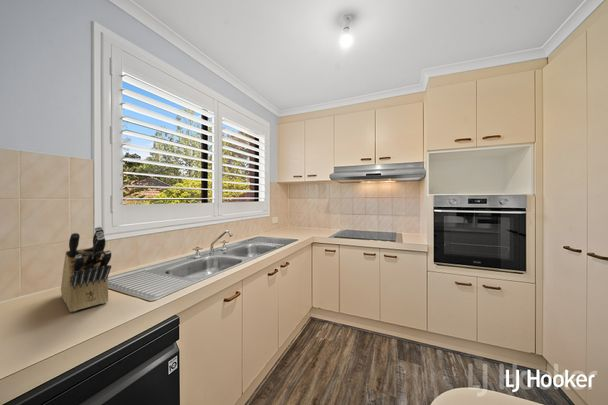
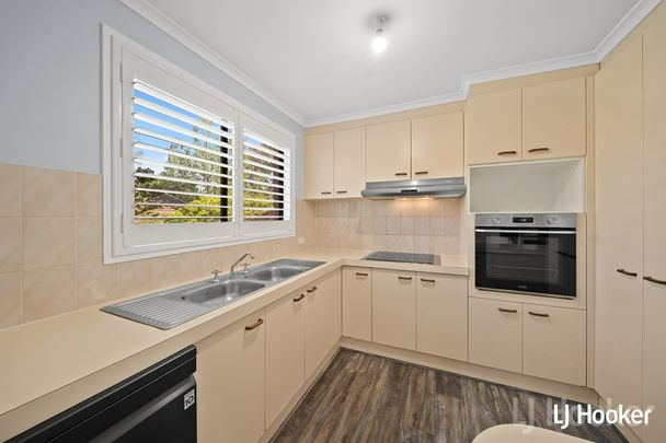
- knife block [60,226,112,313]
